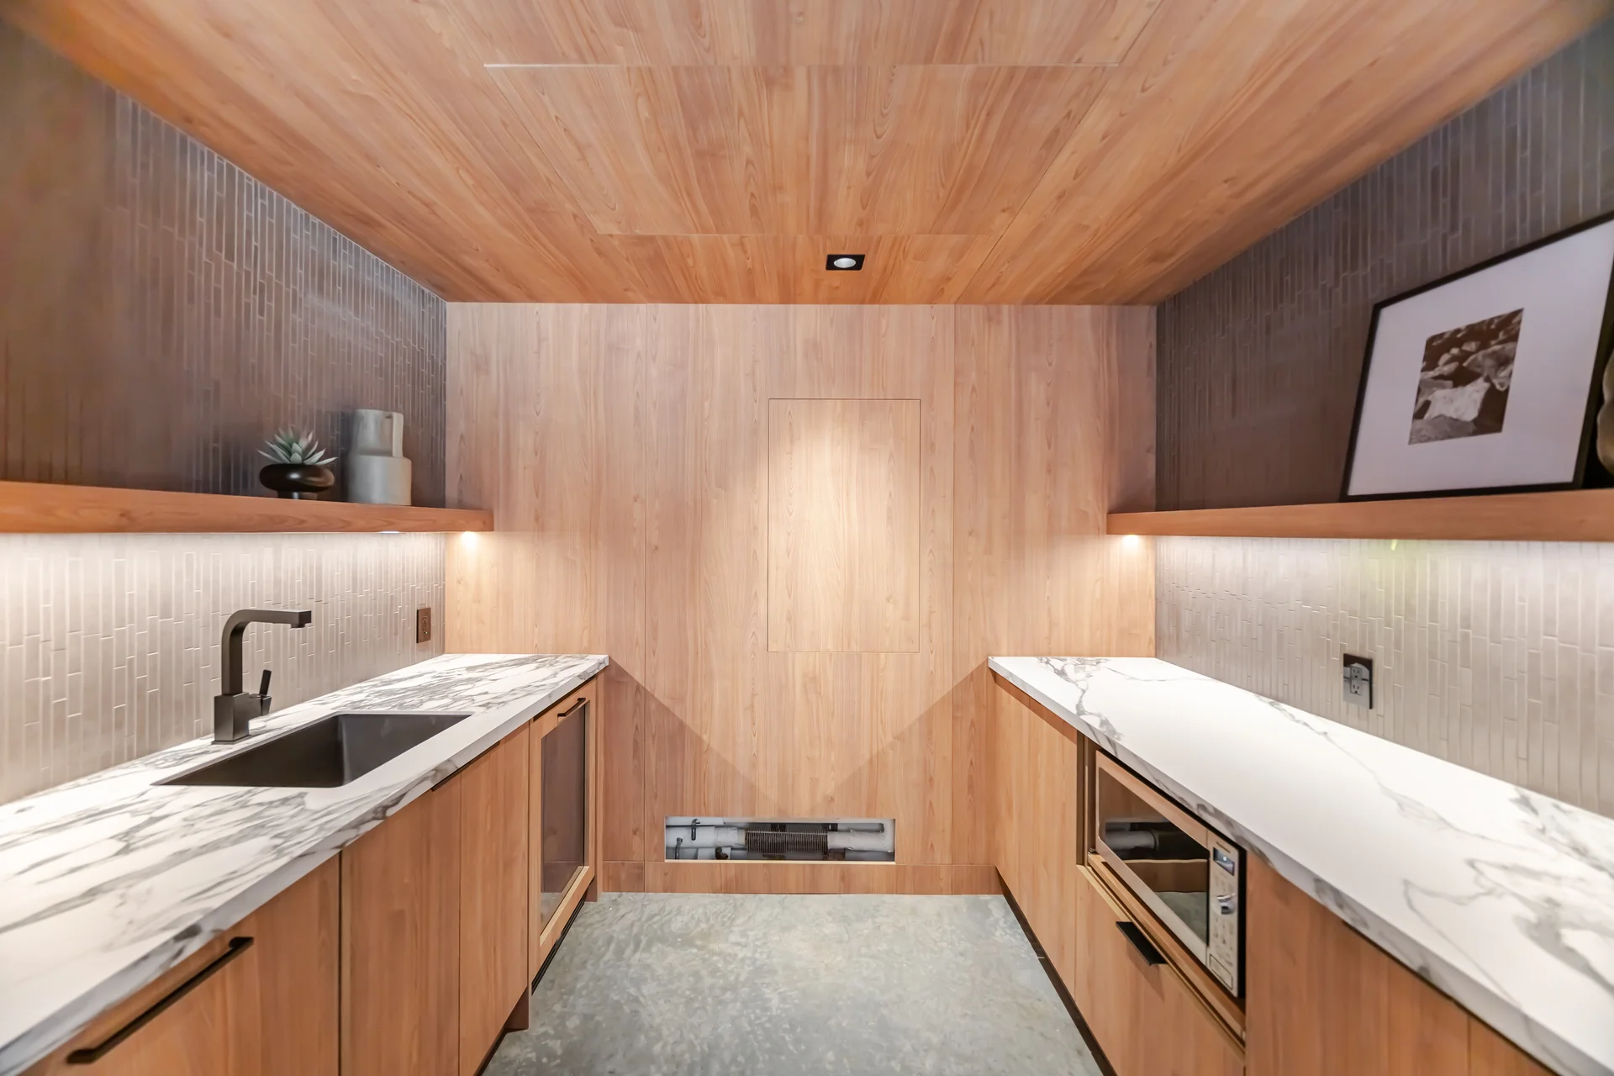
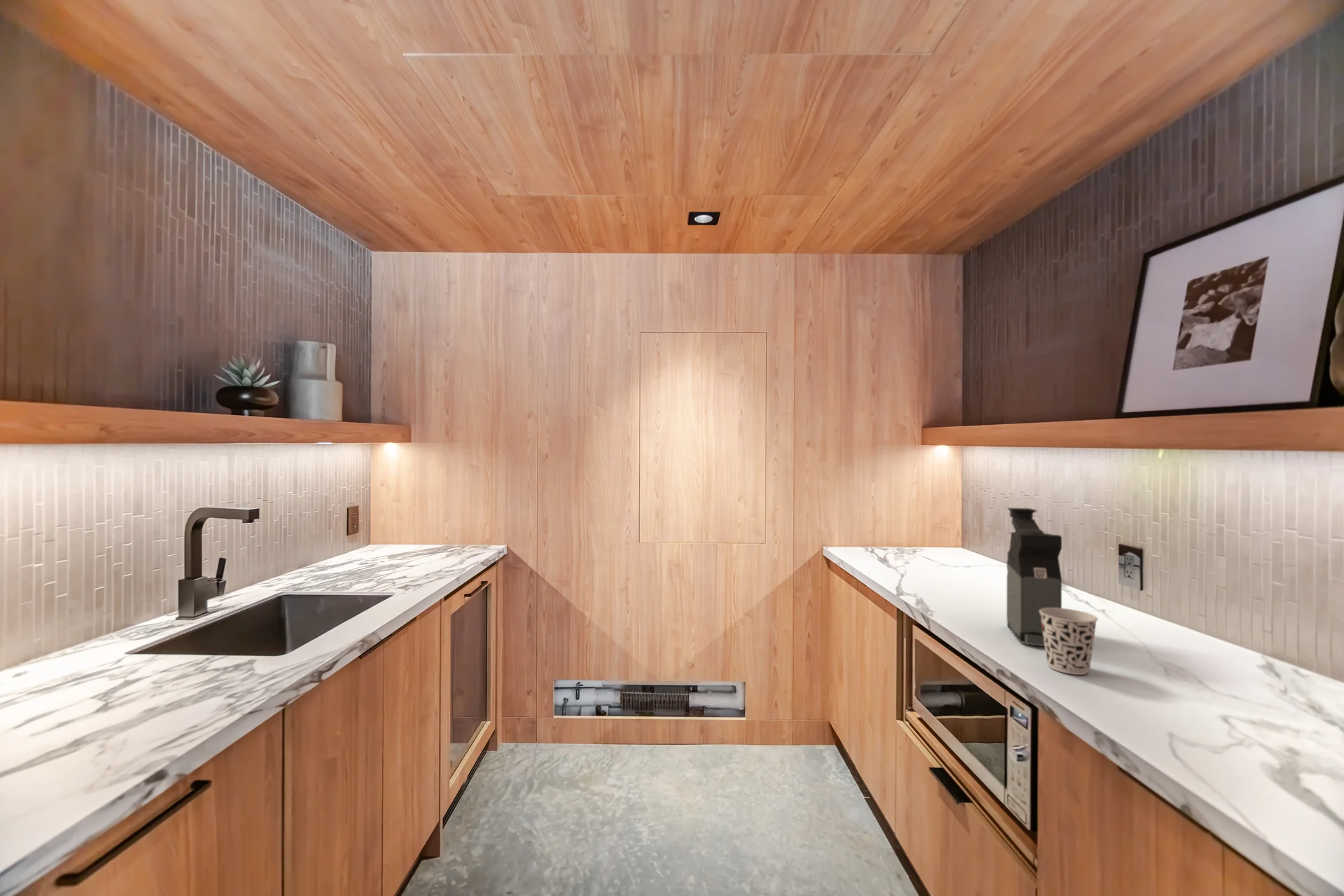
+ coffee maker [1006,507,1063,647]
+ cup [1040,608,1098,675]
